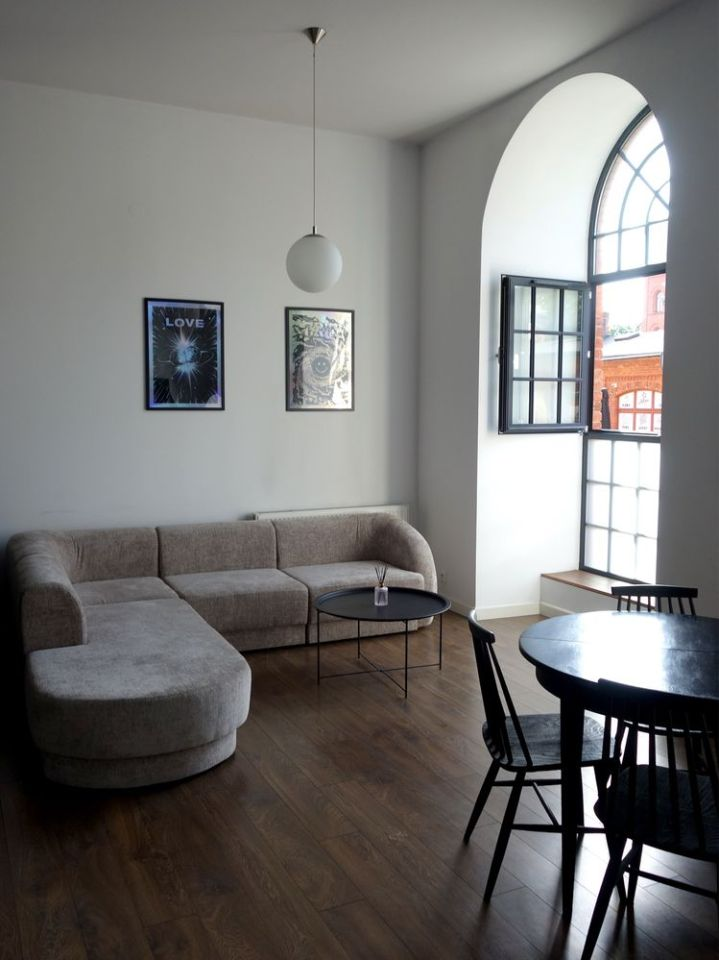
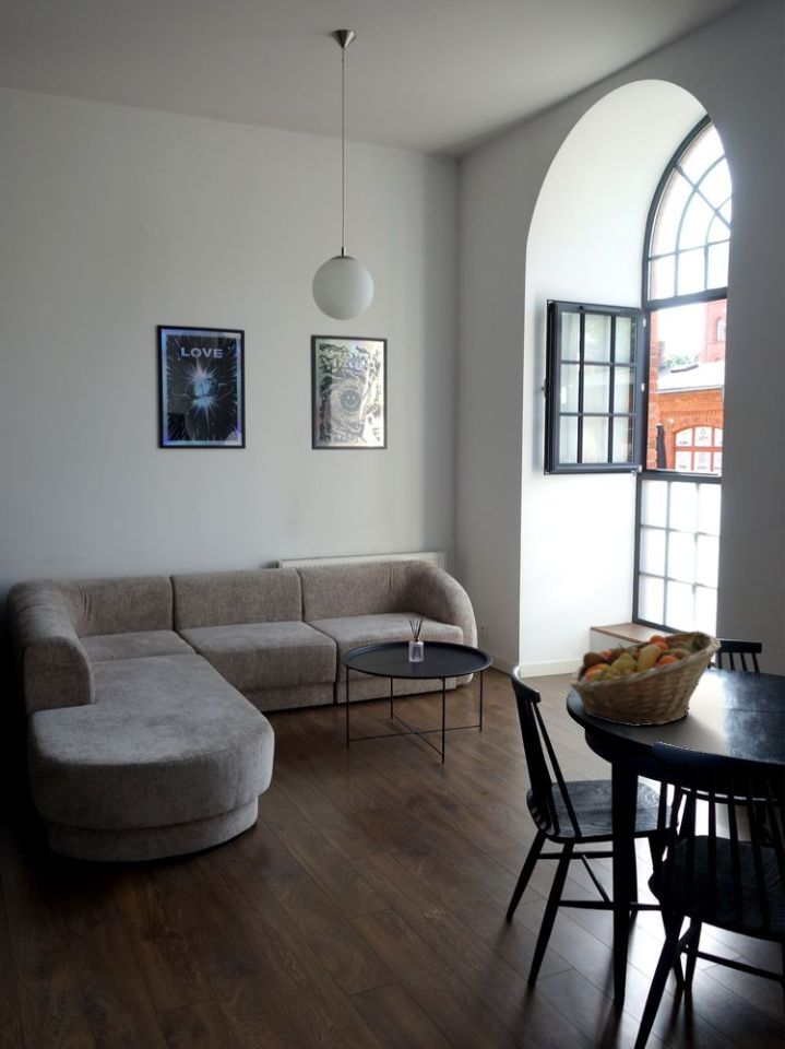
+ fruit basket [569,629,723,728]
